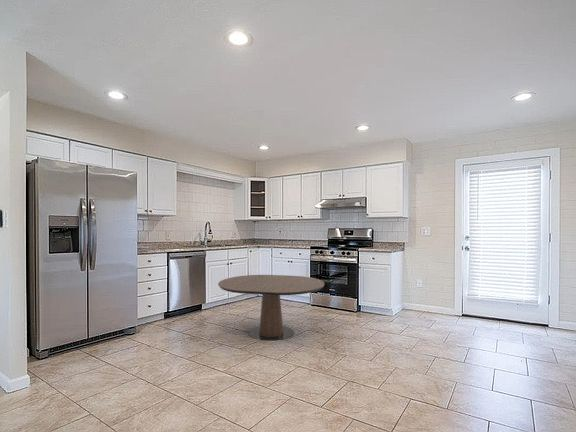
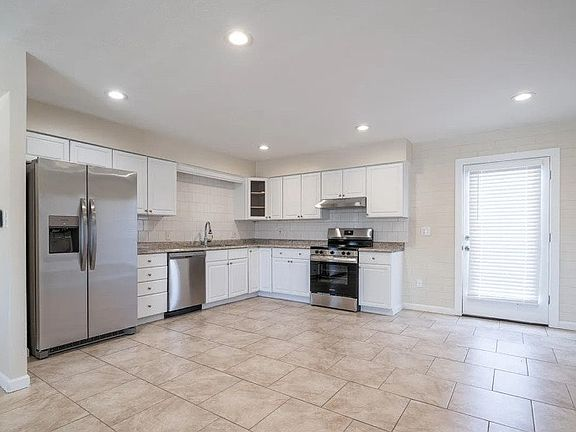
- dining table [217,274,325,342]
